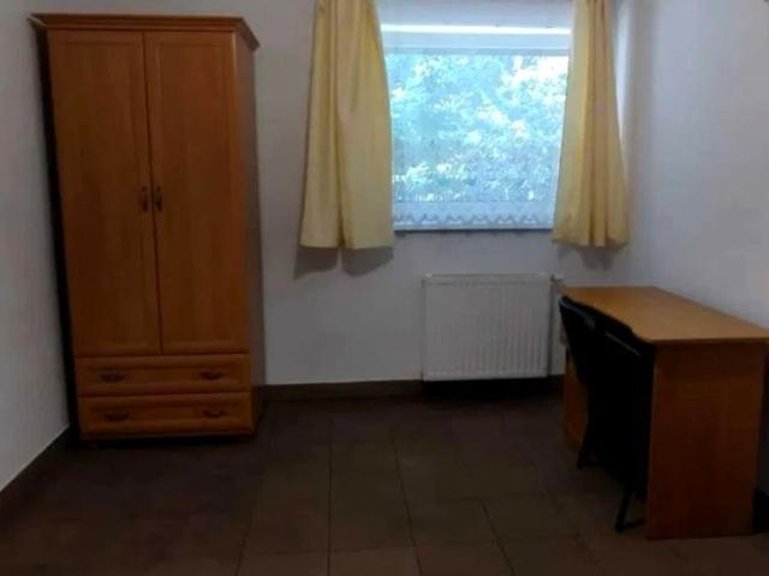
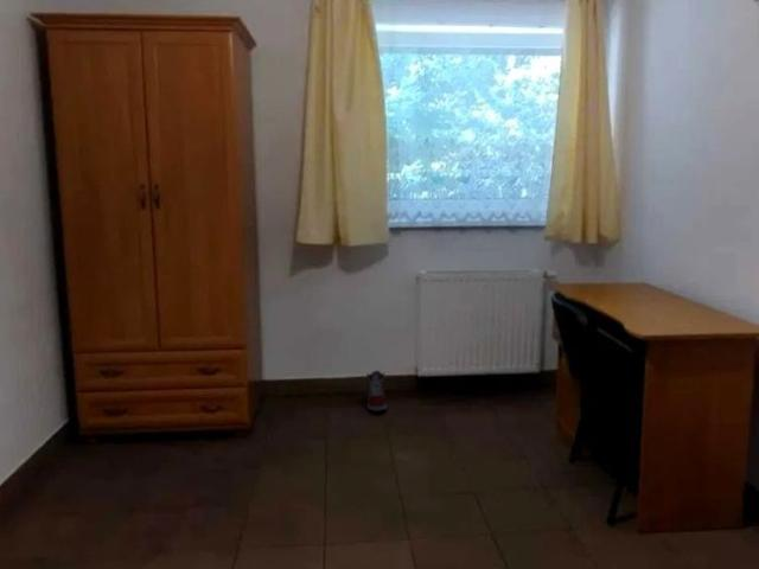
+ sneaker [365,370,389,413]
